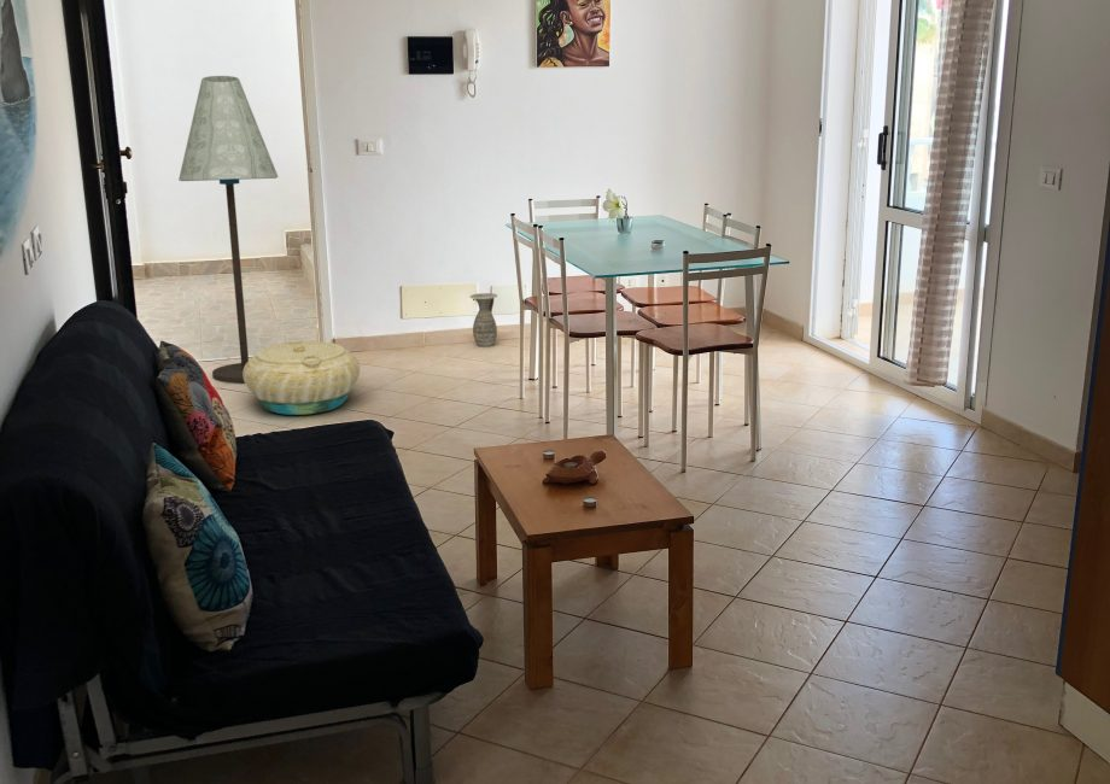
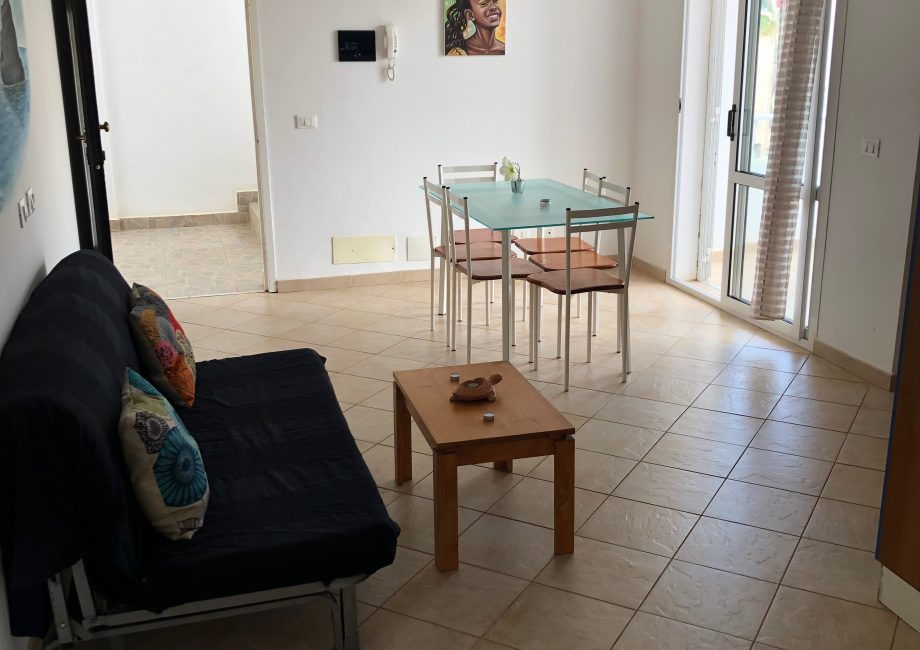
- floor lamp [177,75,279,384]
- ceramic jug [469,292,498,349]
- basket [243,340,361,416]
